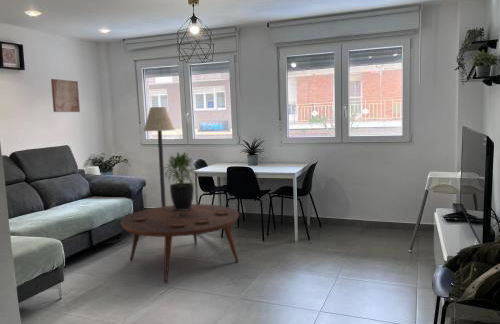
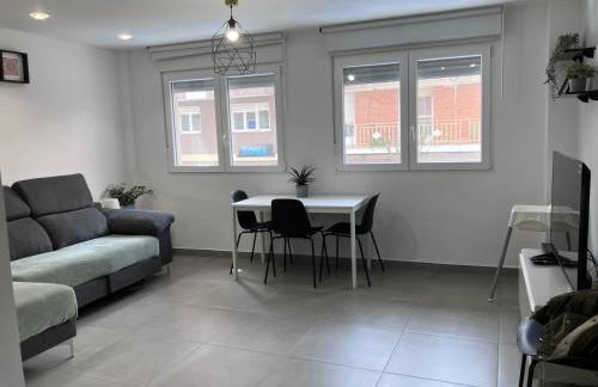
- potted plant [164,151,198,210]
- floor lamp [143,106,176,207]
- wall art [50,78,81,113]
- coffee table [120,203,240,284]
